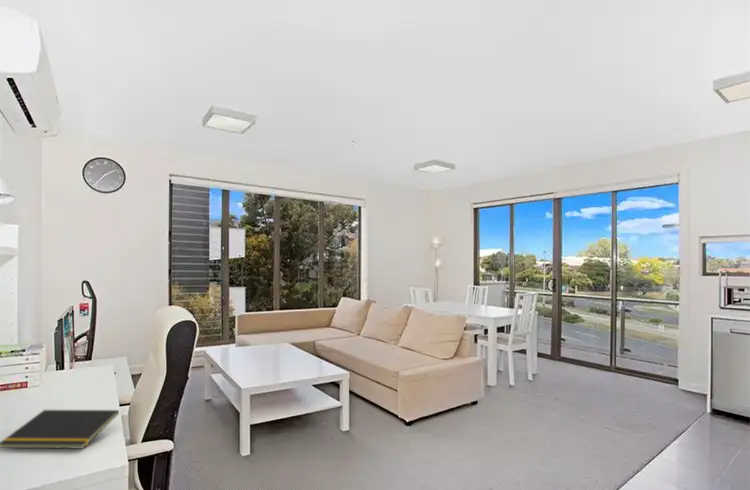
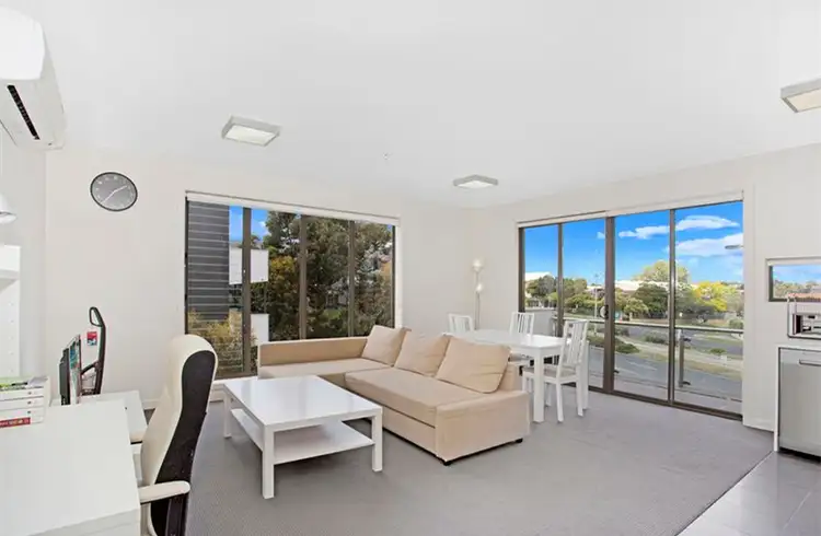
- notepad [0,409,120,450]
